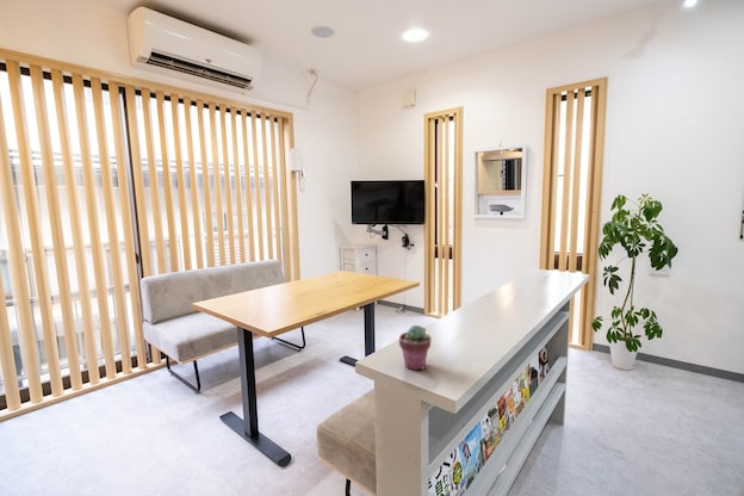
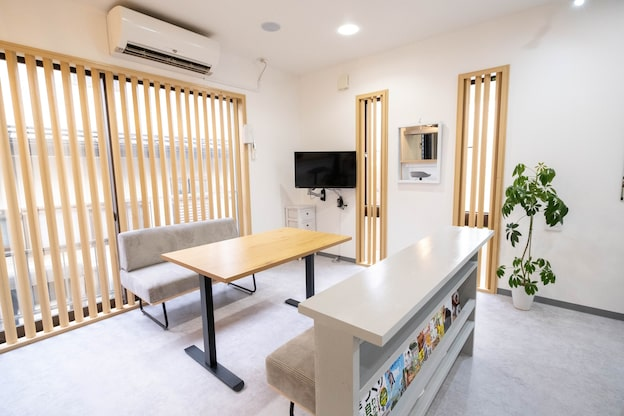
- potted succulent [398,324,433,372]
